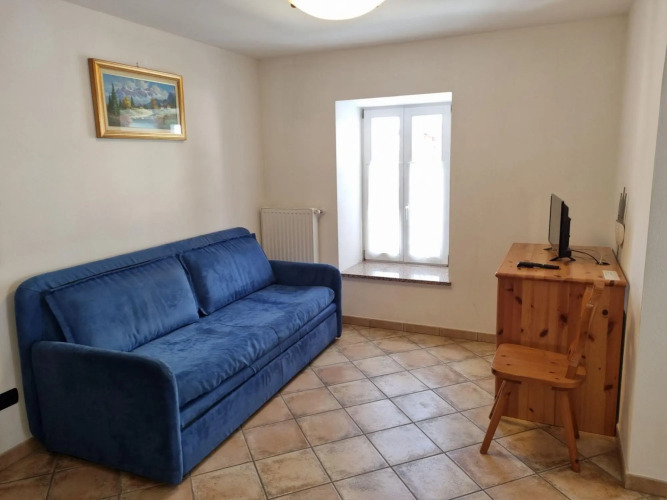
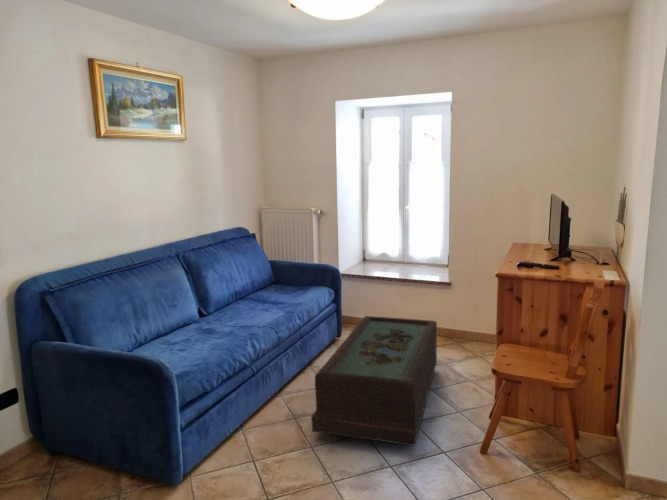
+ coffee table [311,315,438,447]
